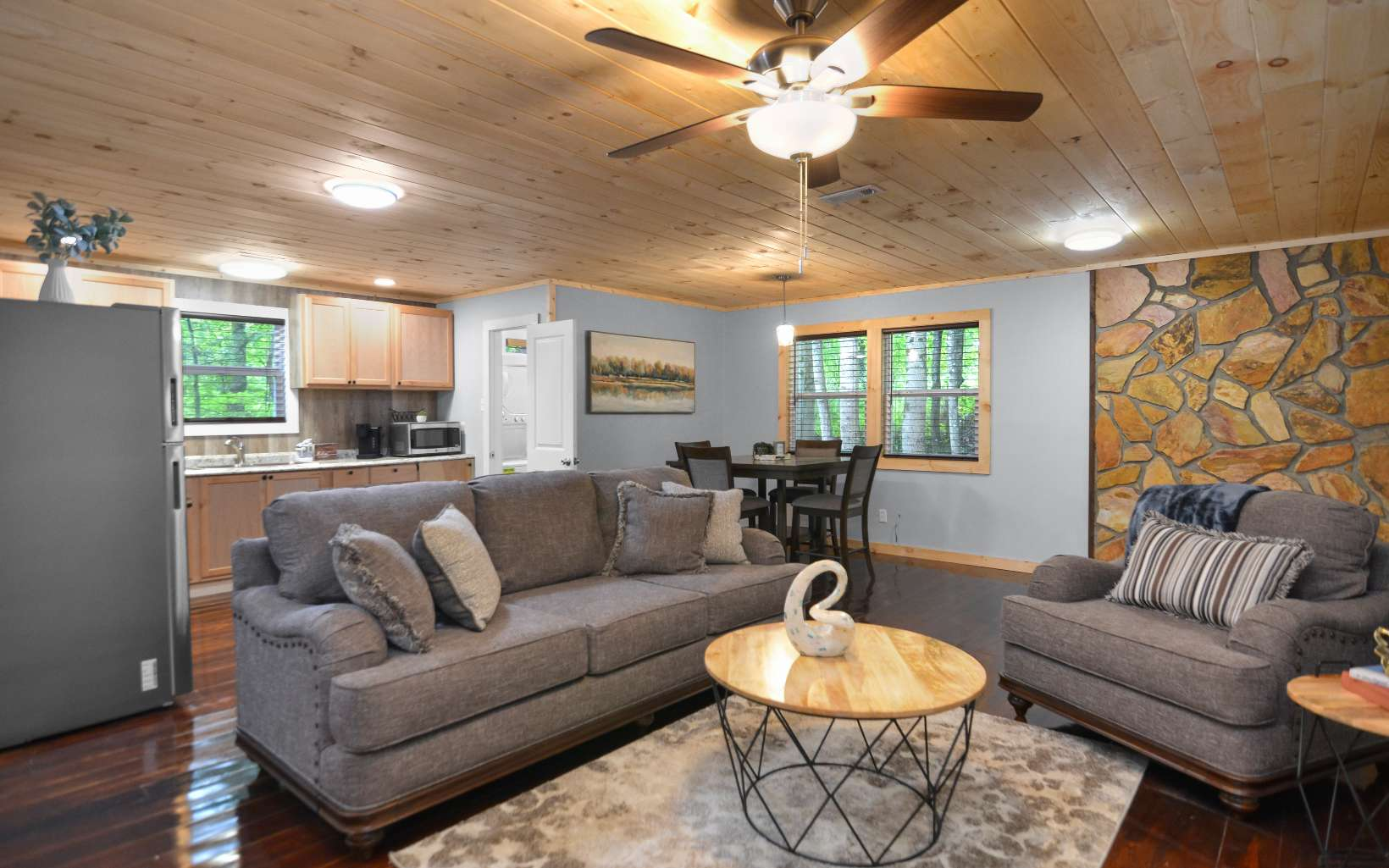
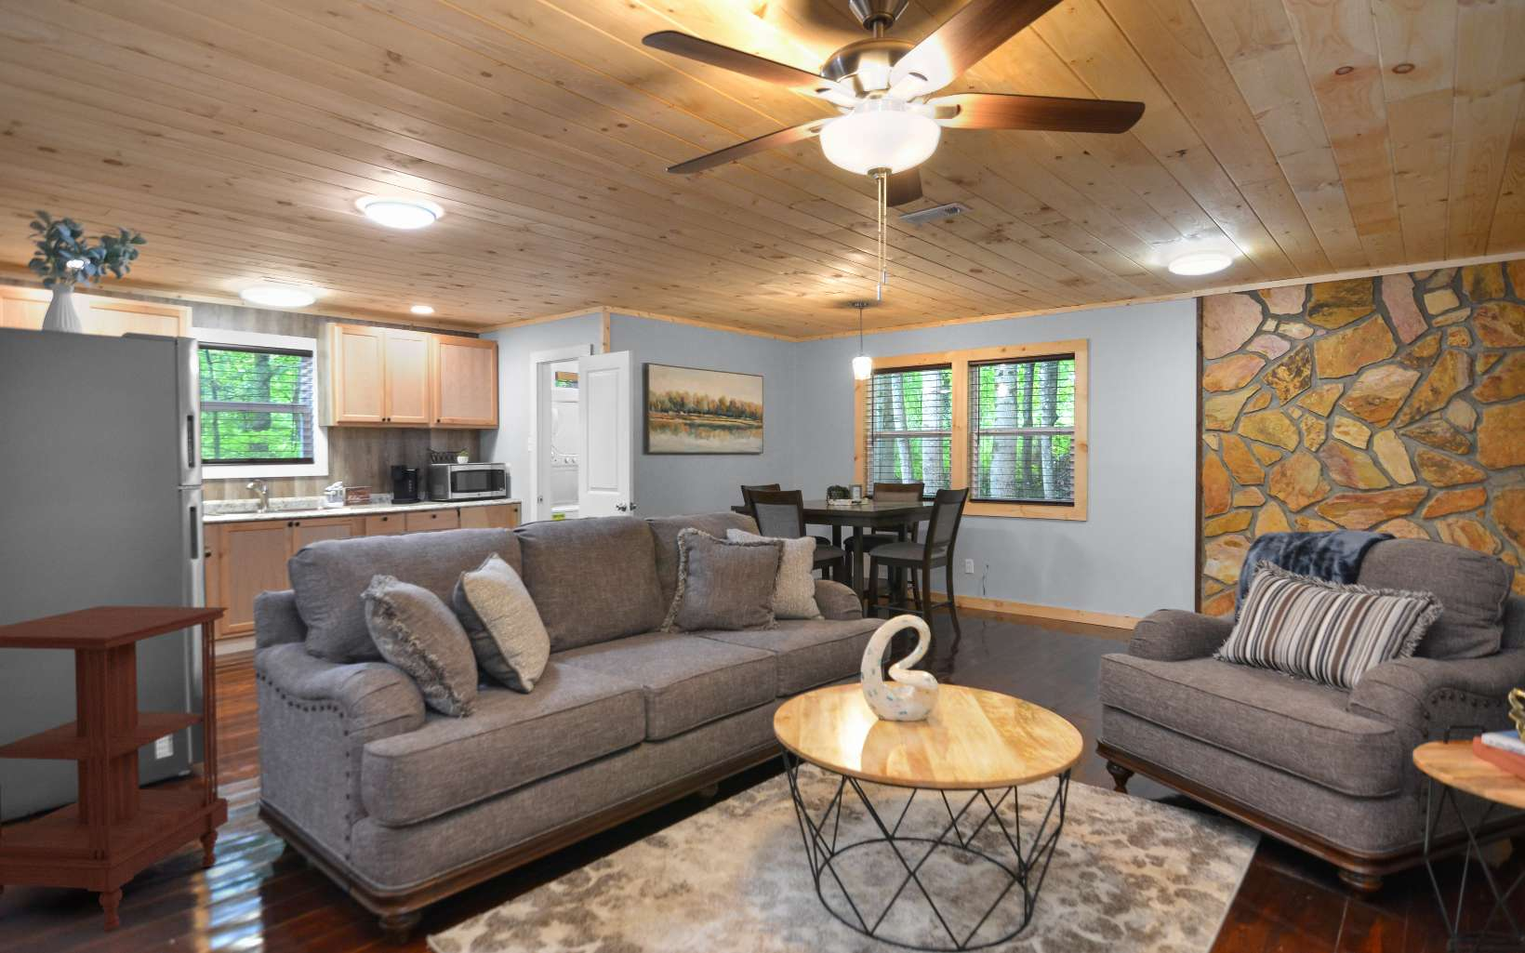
+ side table [0,605,231,932]
